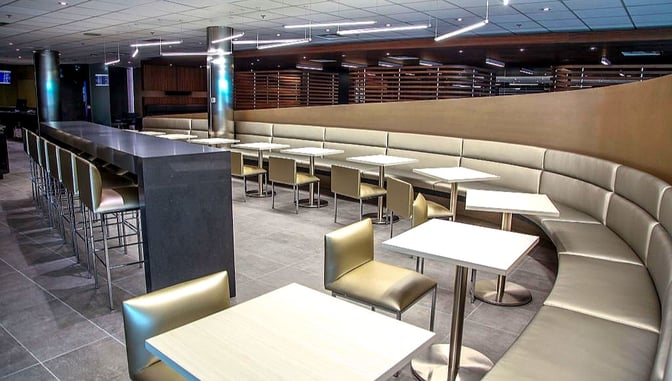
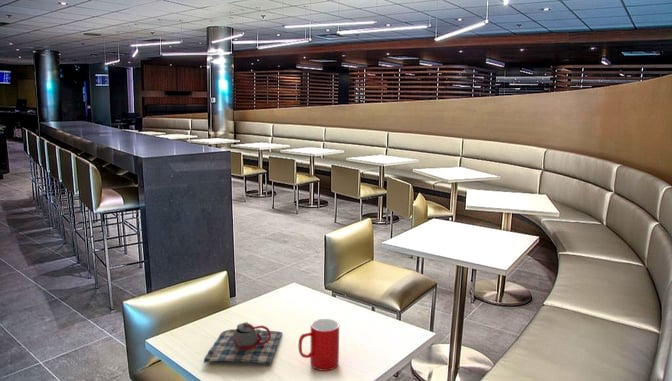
+ cup [298,318,340,372]
+ teapot [203,321,284,366]
